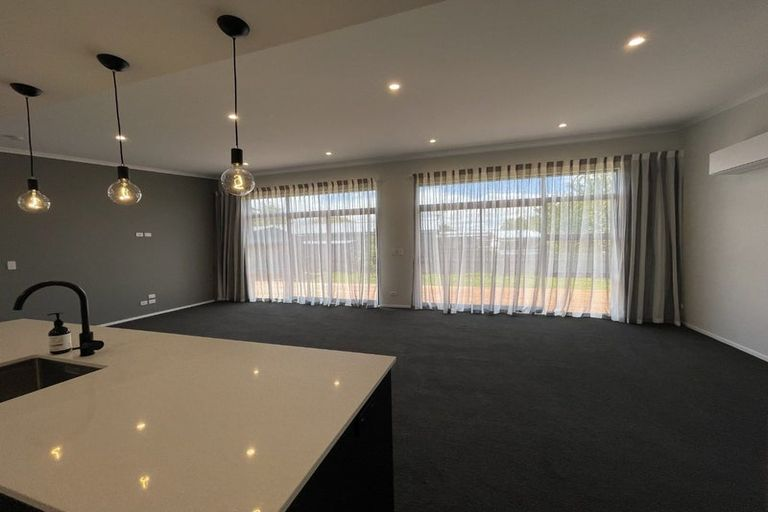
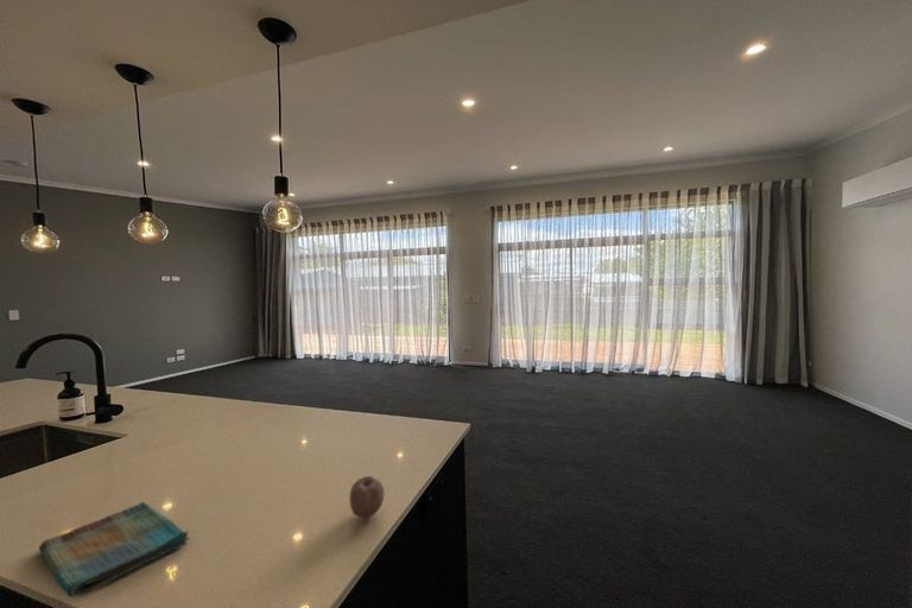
+ dish towel [38,501,191,598]
+ fruit [348,475,385,519]
